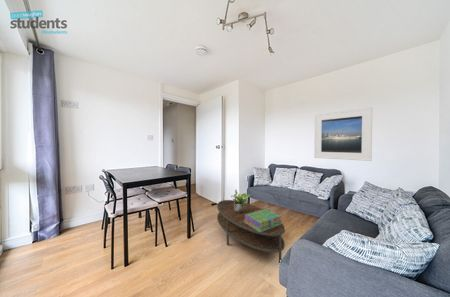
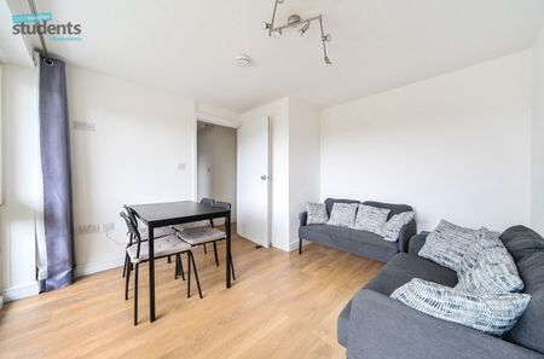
- stack of books [244,208,283,232]
- potted plant [230,189,251,213]
- coffee table [216,199,286,264]
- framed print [313,106,373,162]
